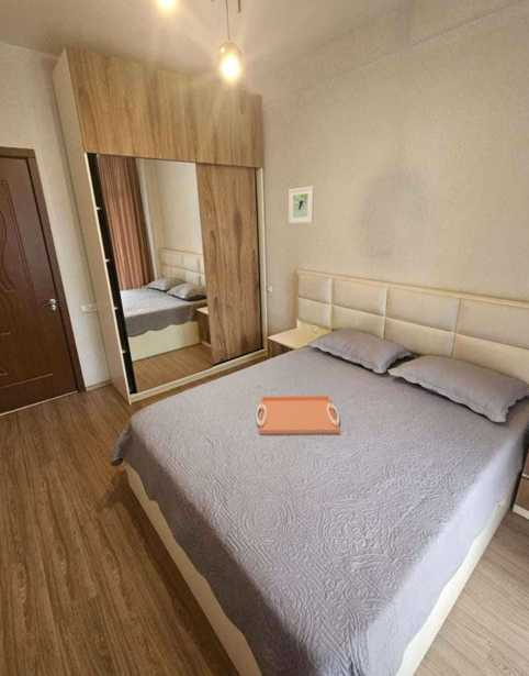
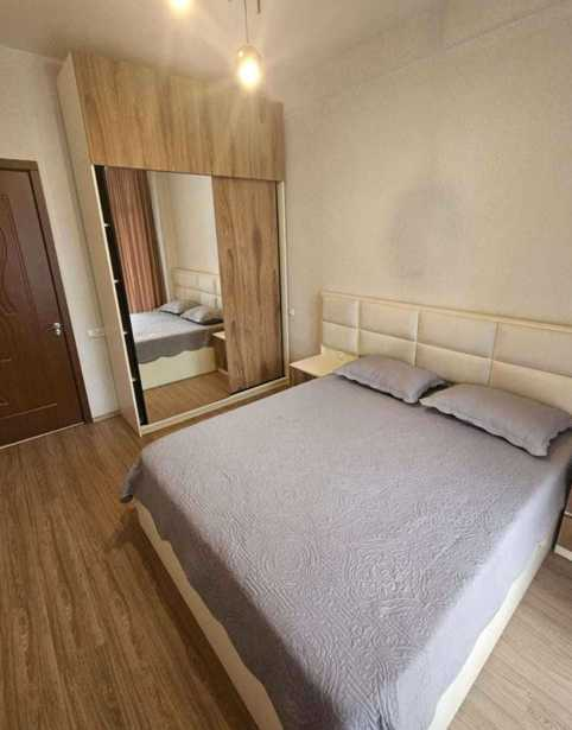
- serving tray [255,395,340,435]
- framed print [288,185,315,224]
